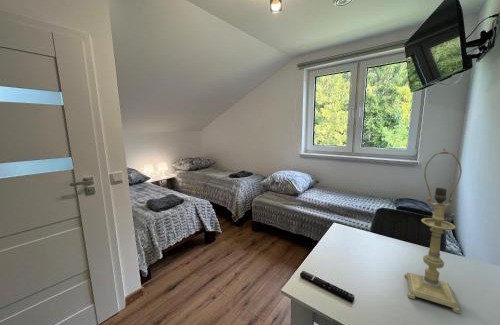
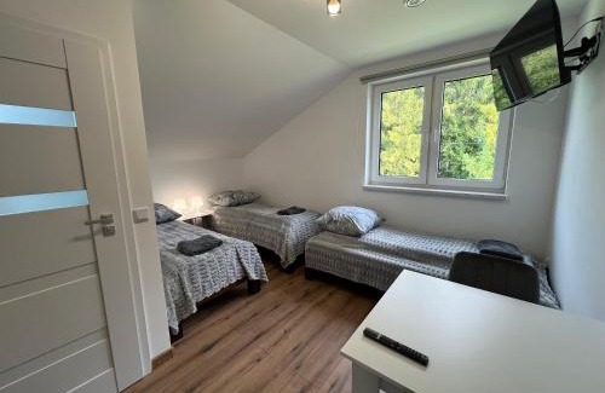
- table lamp [403,147,463,314]
